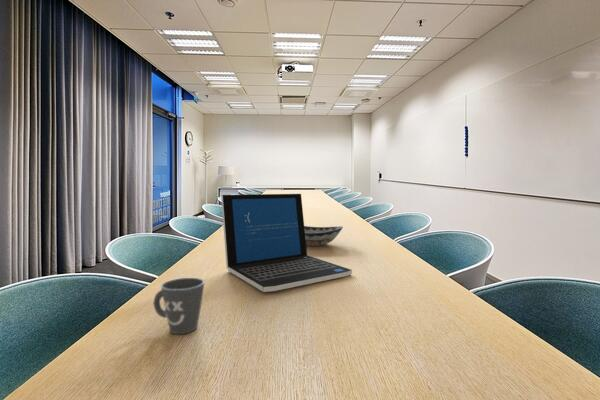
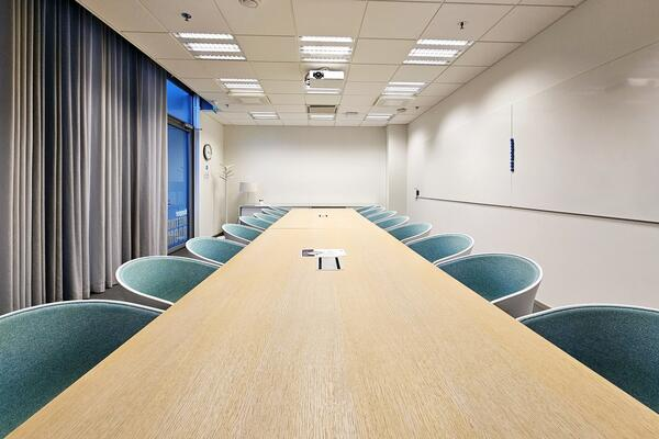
- laptop [220,193,353,293]
- mug [153,277,206,335]
- decorative bowl [304,225,344,247]
